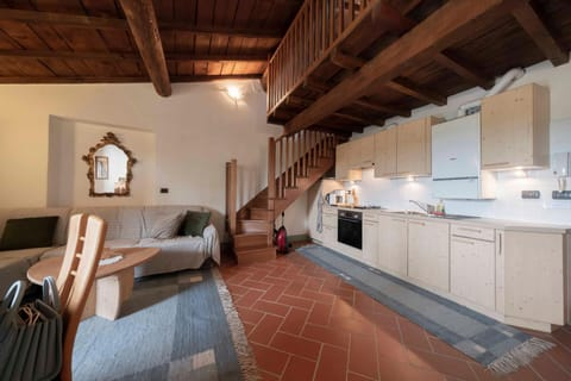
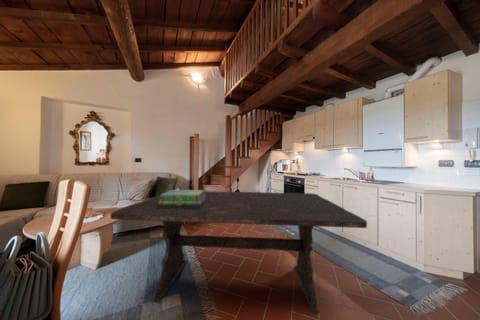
+ stack of books [159,189,206,206]
+ dining table [110,190,368,315]
